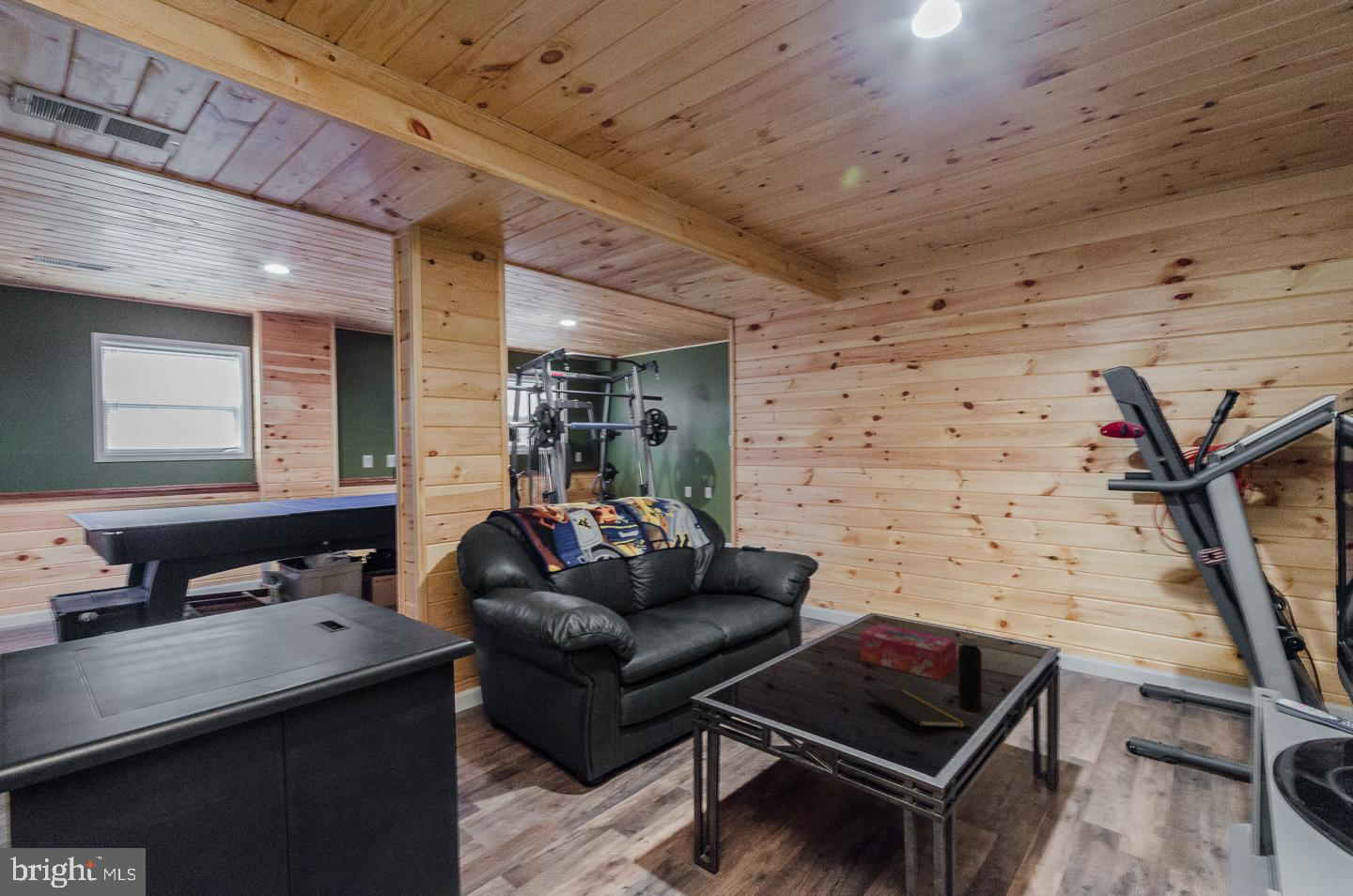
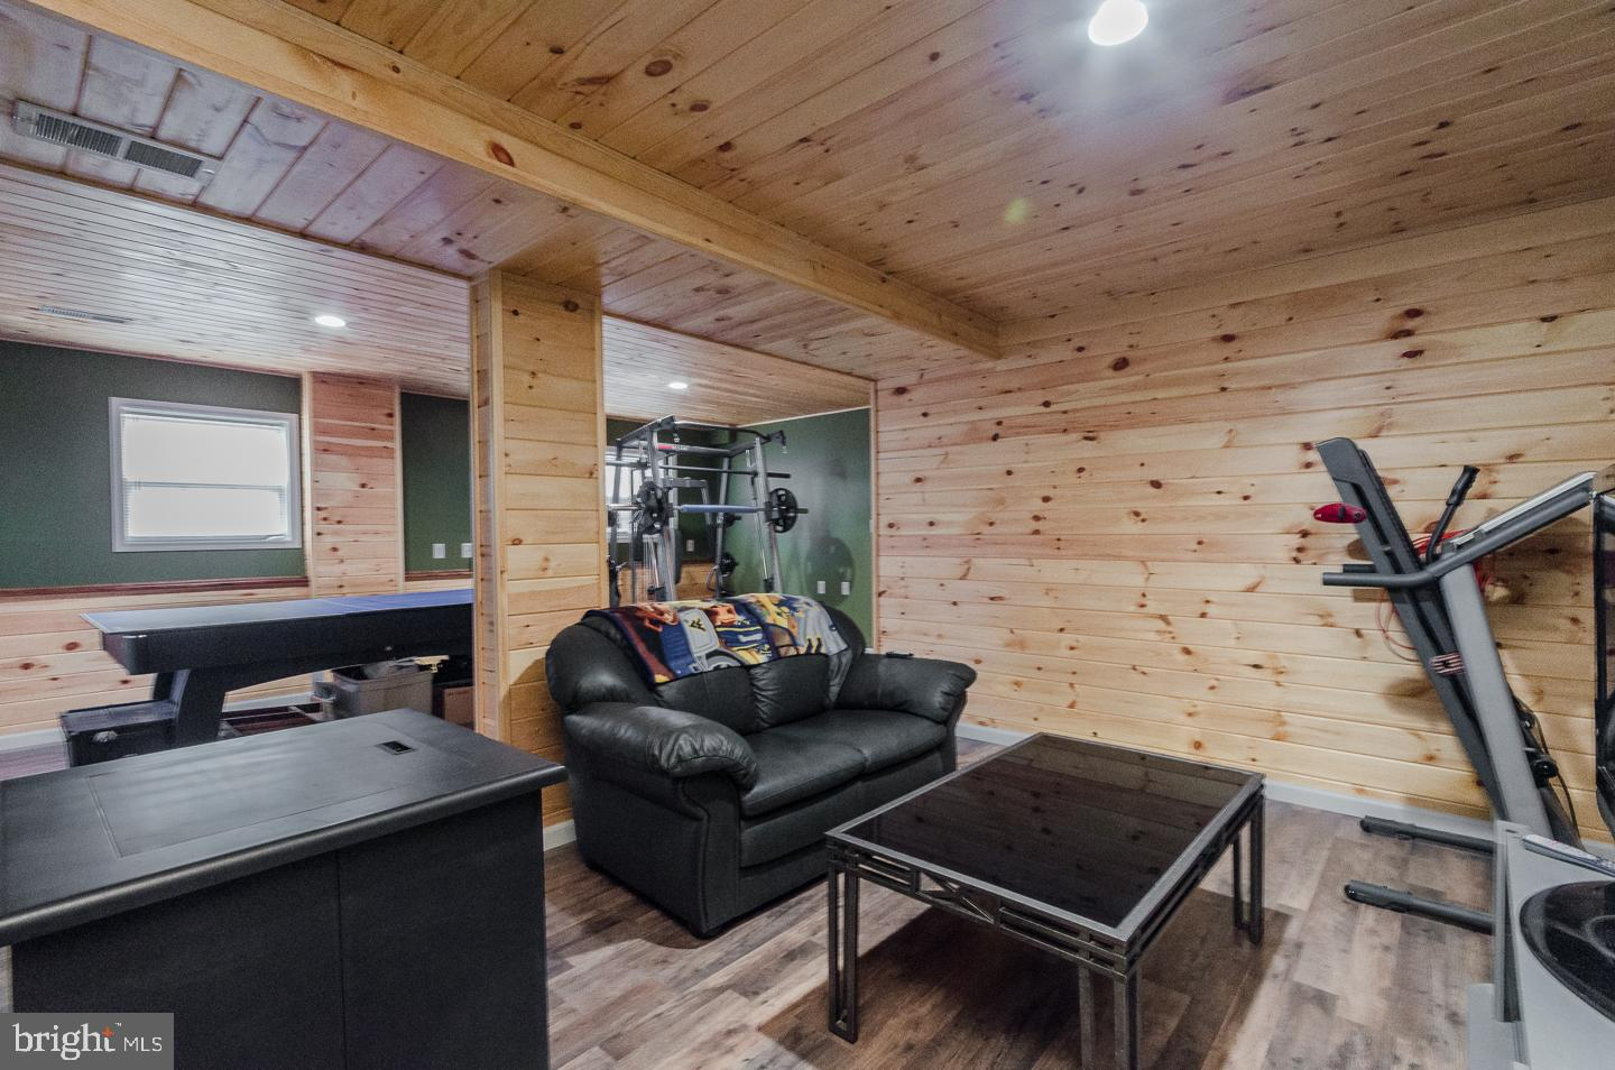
- notepad [863,687,967,739]
- water bottle [957,626,983,713]
- tissue box [859,623,957,682]
